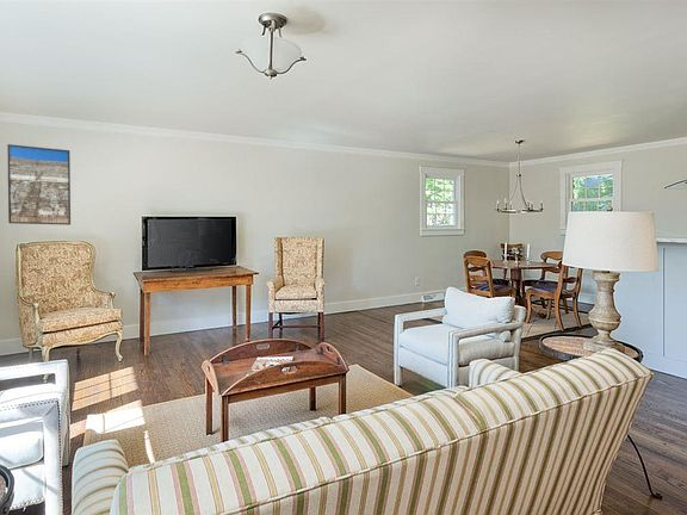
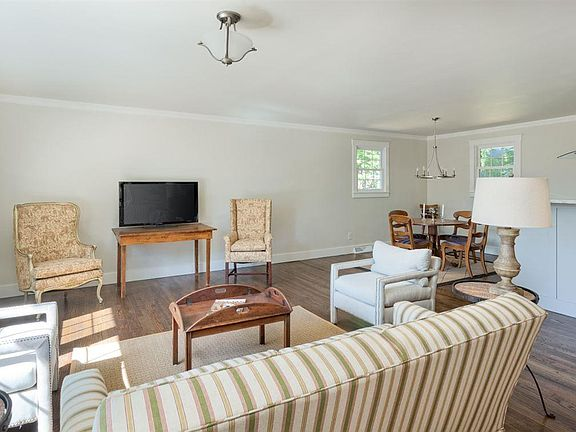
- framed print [6,143,72,227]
